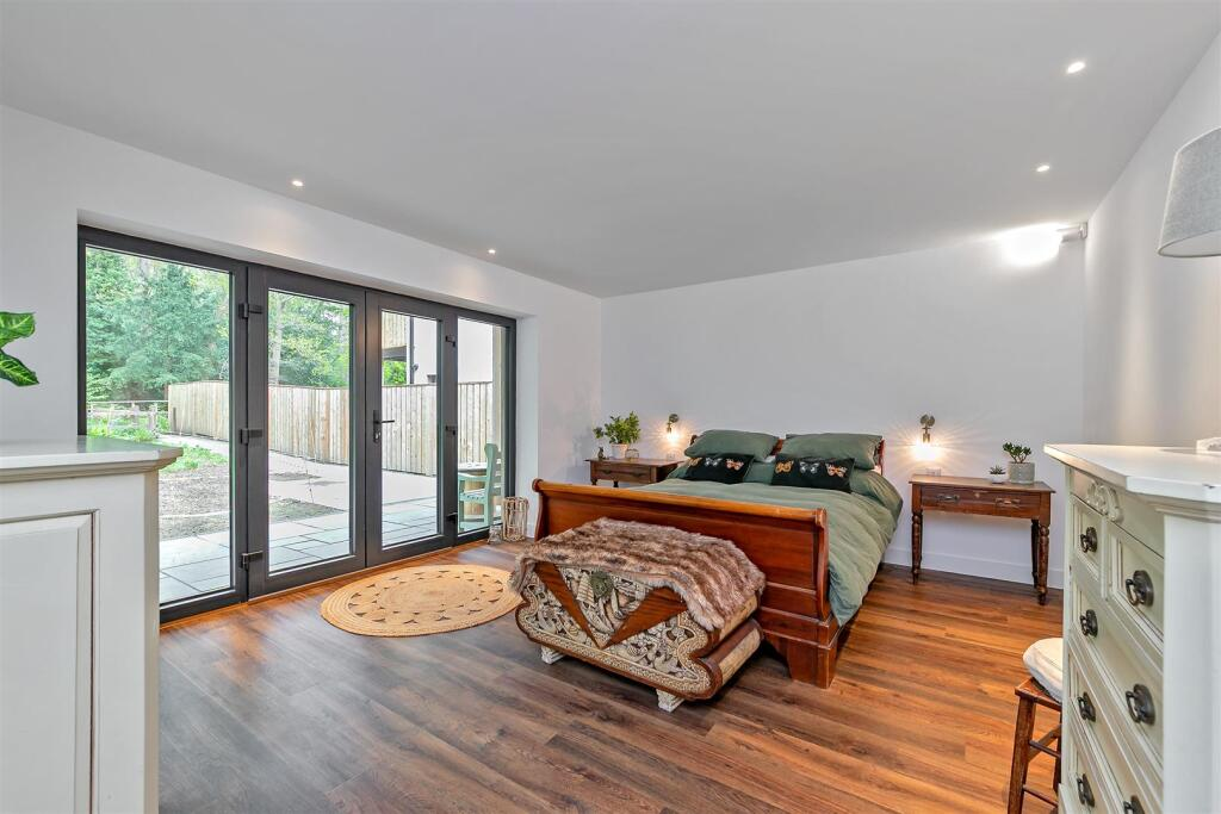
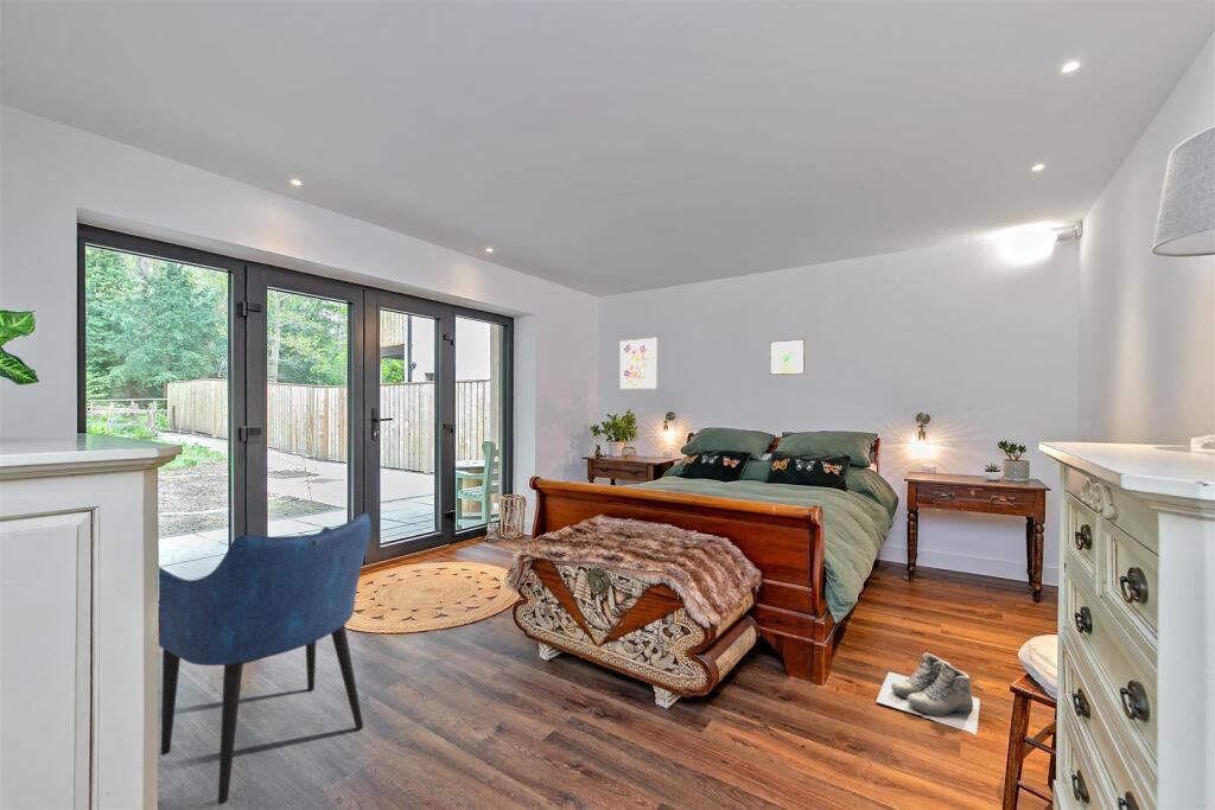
+ boots [876,652,981,735]
+ wall art [618,337,659,391]
+ armchair [158,512,373,805]
+ wall art [769,338,807,376]
